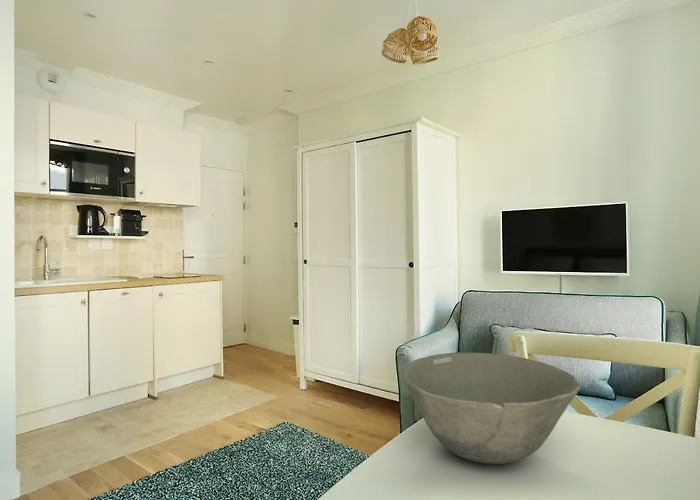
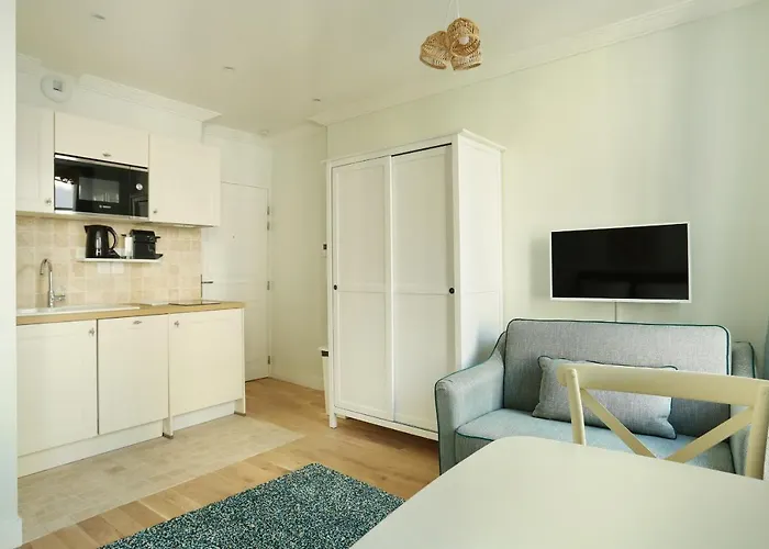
- bowl [401,351,581,465]
